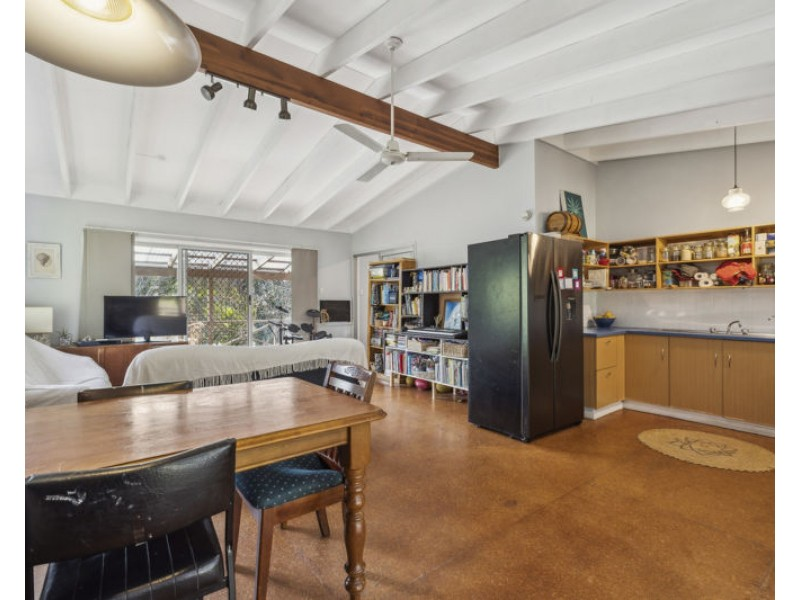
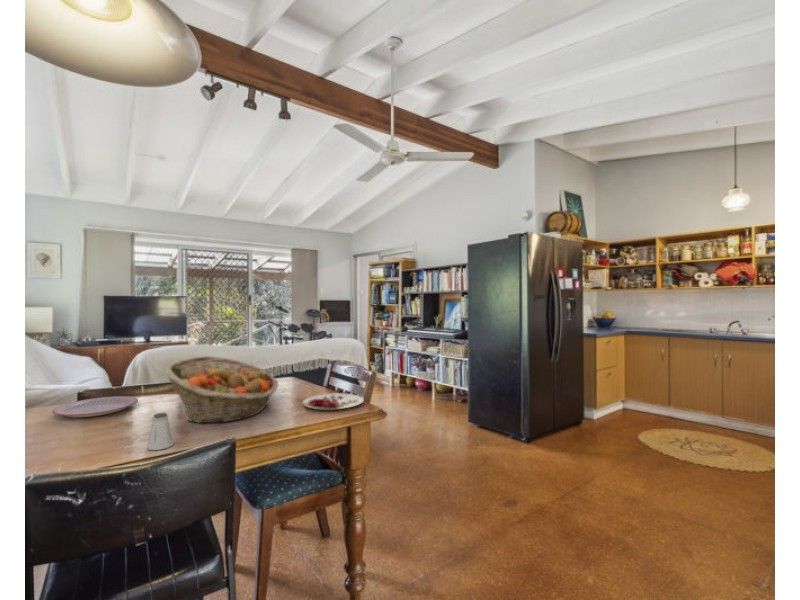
+ saltshaker [146,412,175,451]
+ fruit basket [164,355,279,424]
+ plate [51,395,139,418]
+ plate [301,392,365,411]
